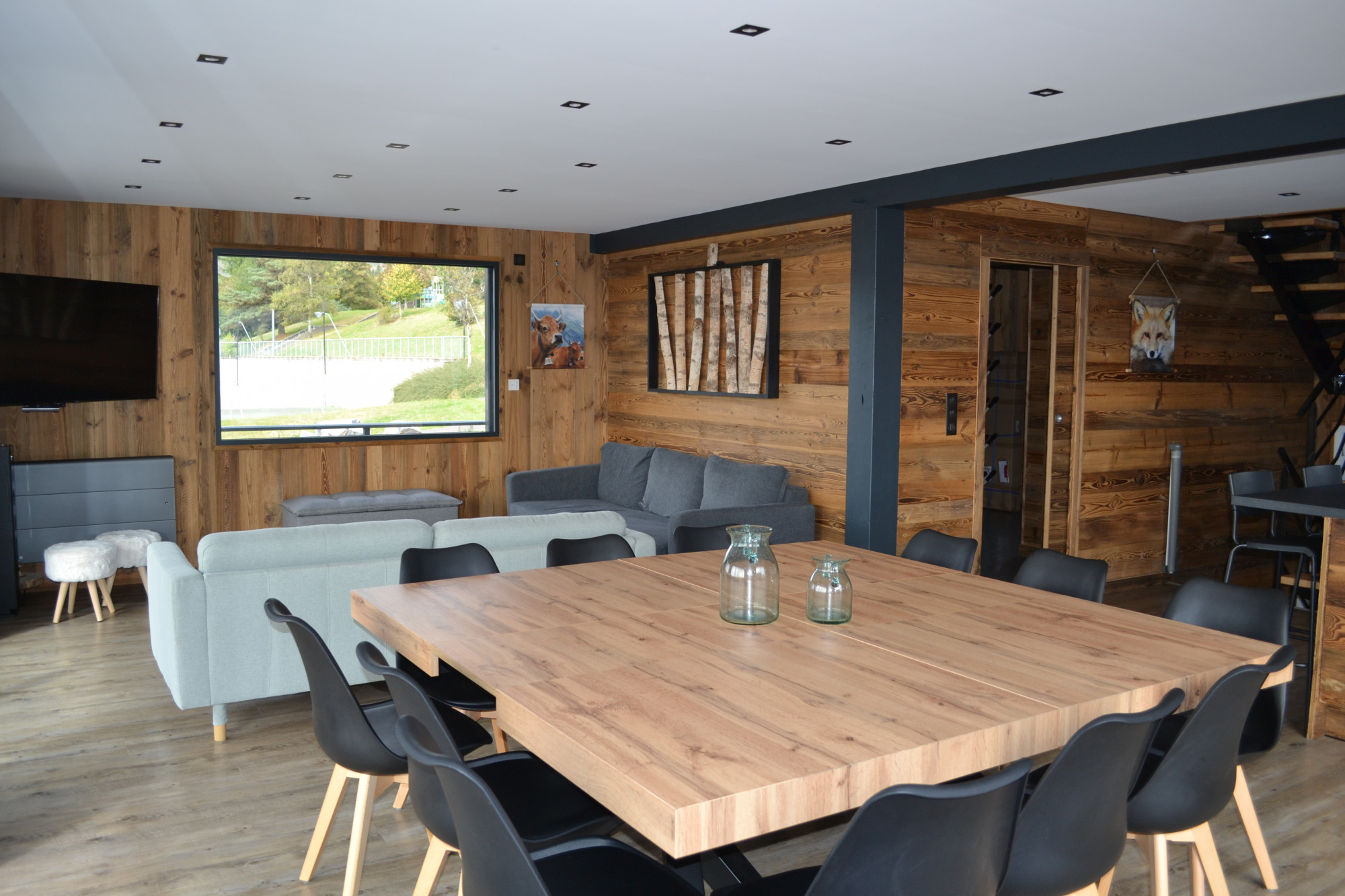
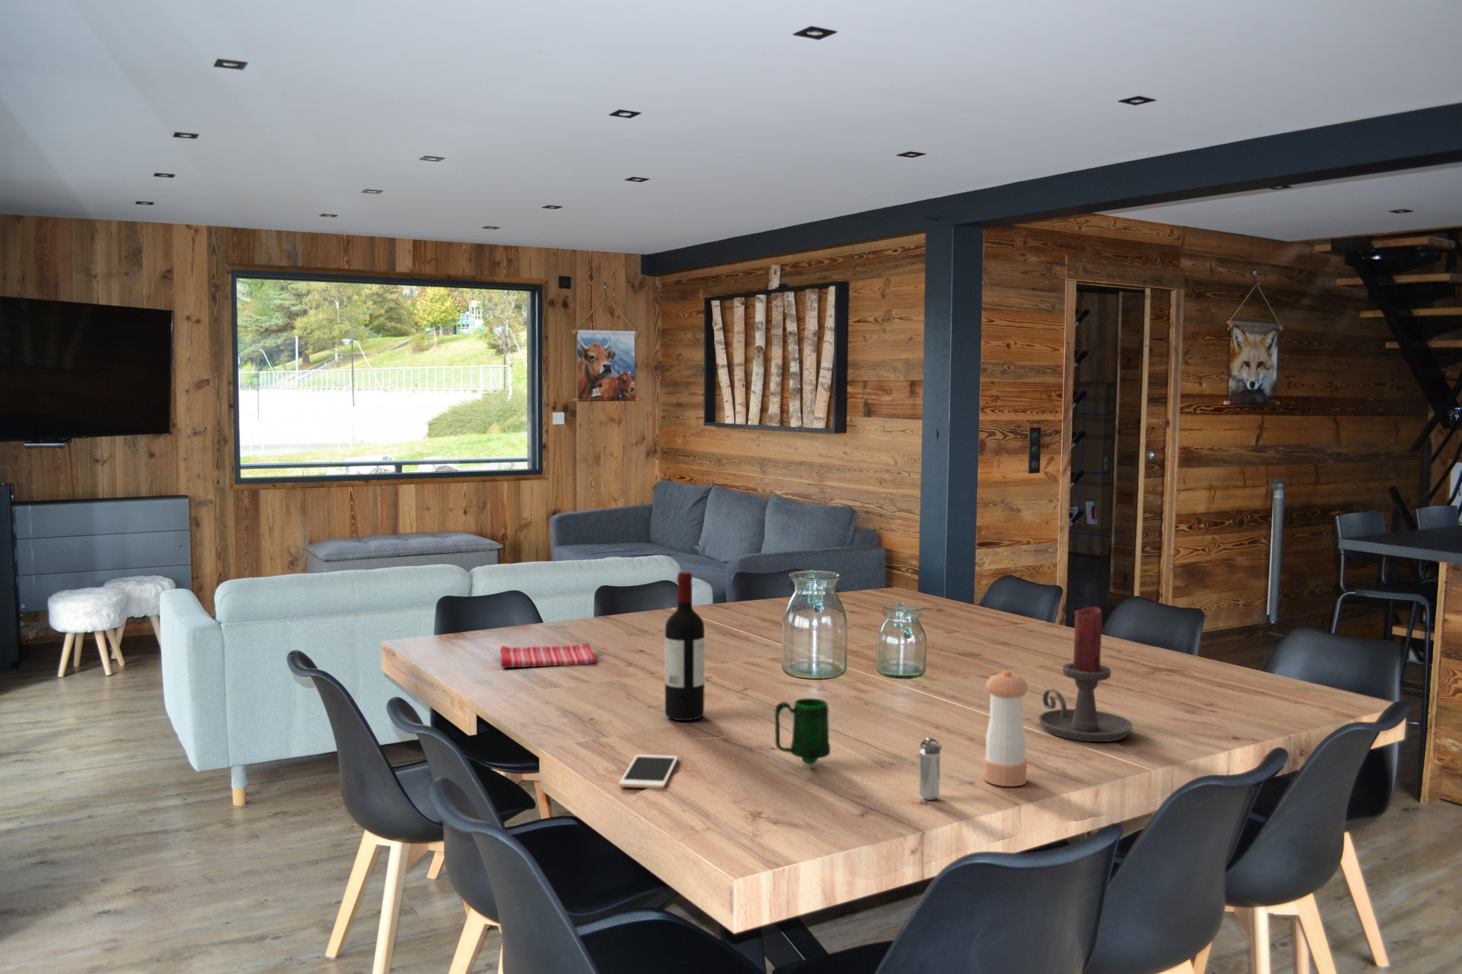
+ shaker [919,737,942,801]
+ cell phone [617,754,678,789]
+ pepper shaker [983,670,1028,787]
+ wine bottle [664,572,705,721]
+ candle holder [1038,607,1134,742]
+ mug [774,697,832,765]
+ dish towel [499,642,597,669]
